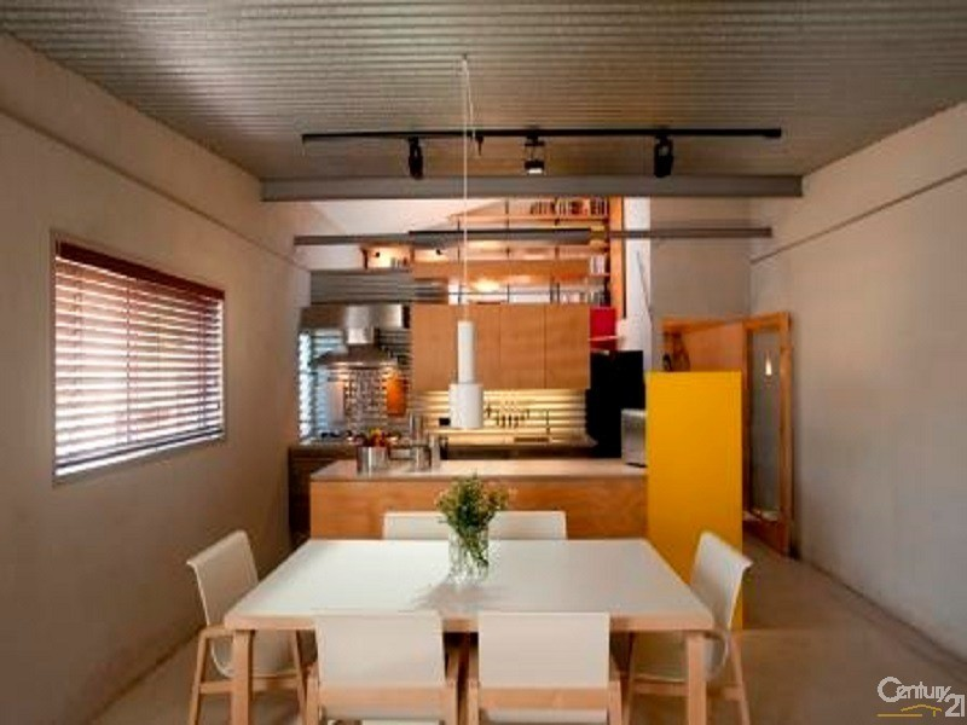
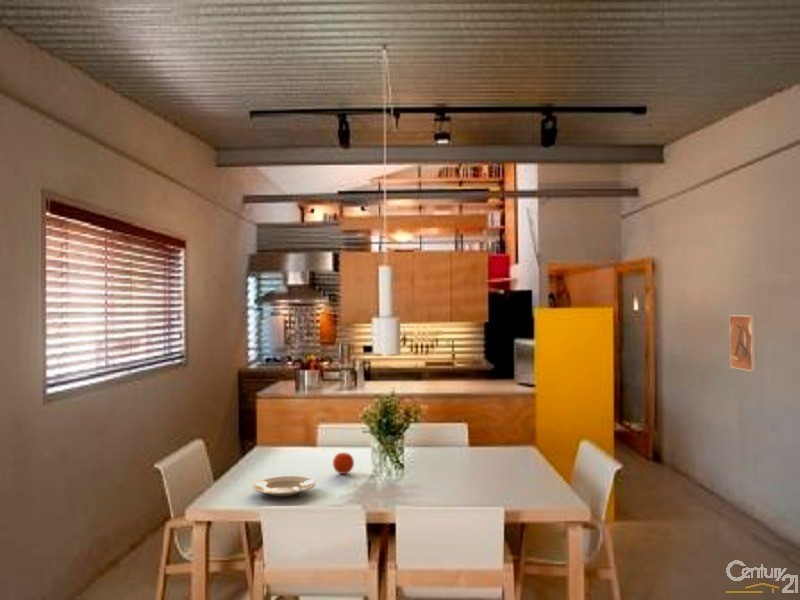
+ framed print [729,314,757,372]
+ plate [252,475,317,497]
+ fruit [332,452,355,475]
